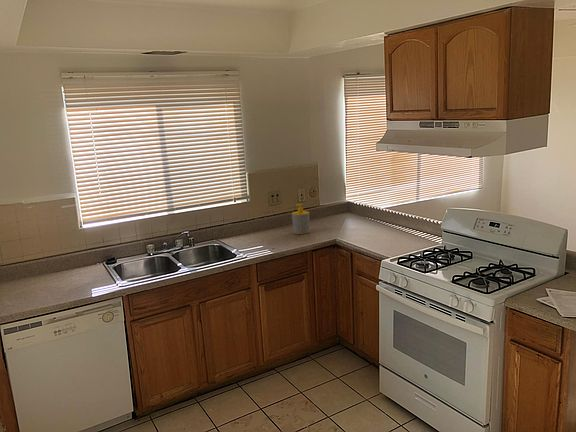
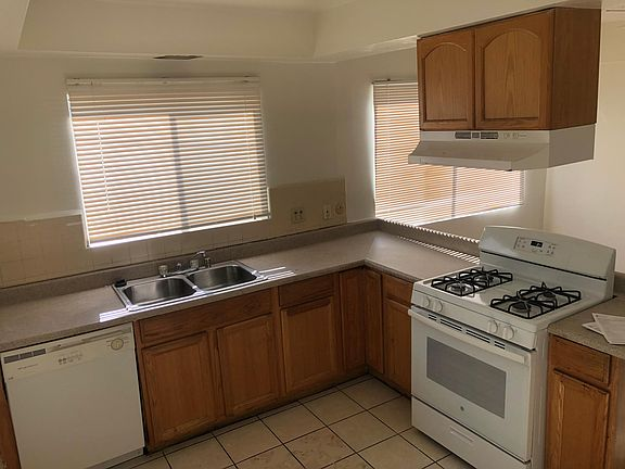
- soap bottle [291,203,310,235]
